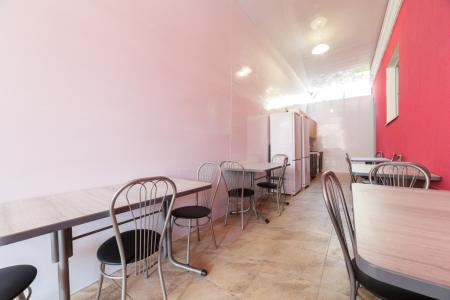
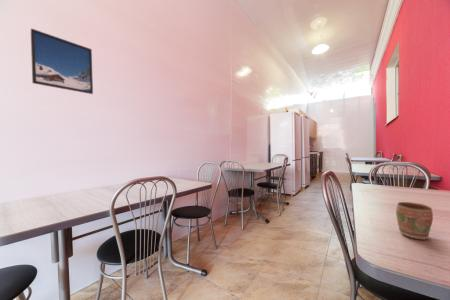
+ mug [395,201,434,240]
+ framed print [30,28,94,95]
